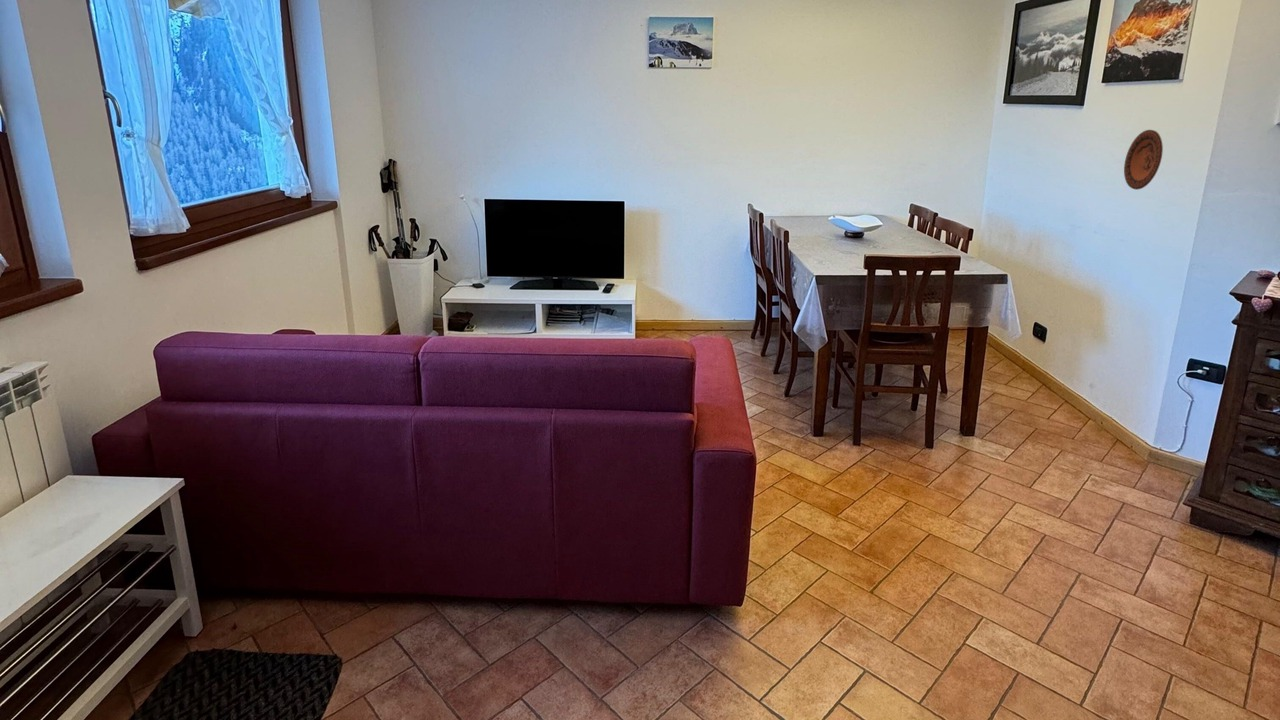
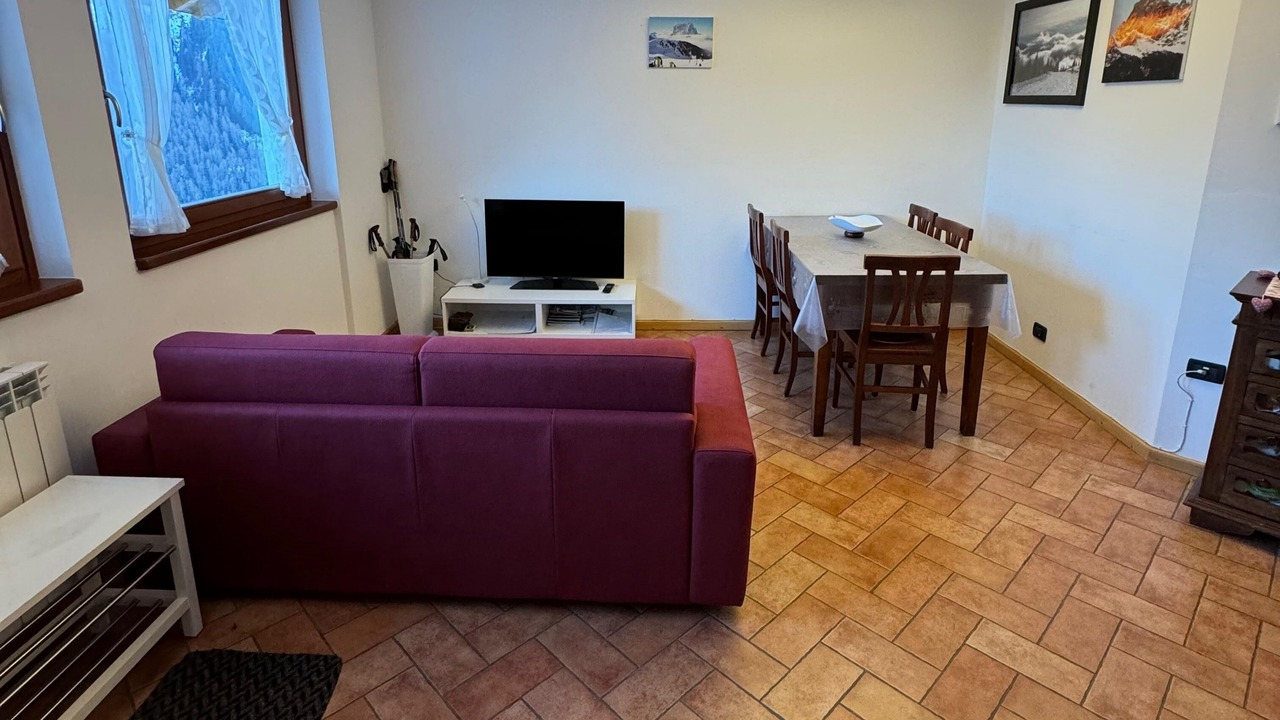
- decorative plate [1123,129,1164,191]
